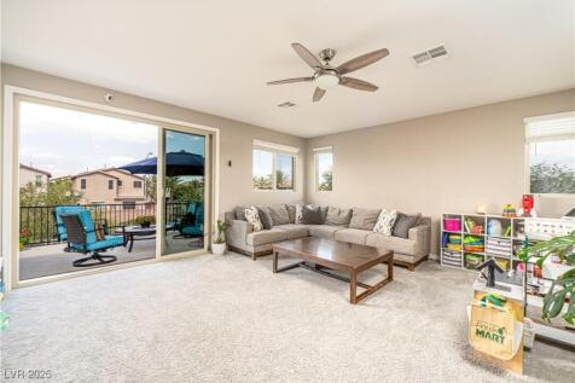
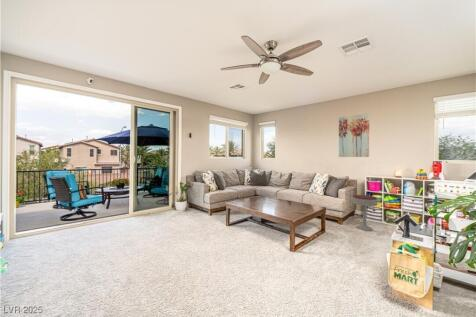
+ wall art [338,113,370,158]
+ side table [352,194,378,232]
